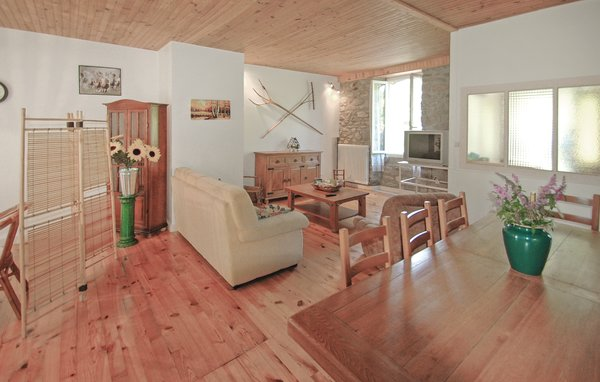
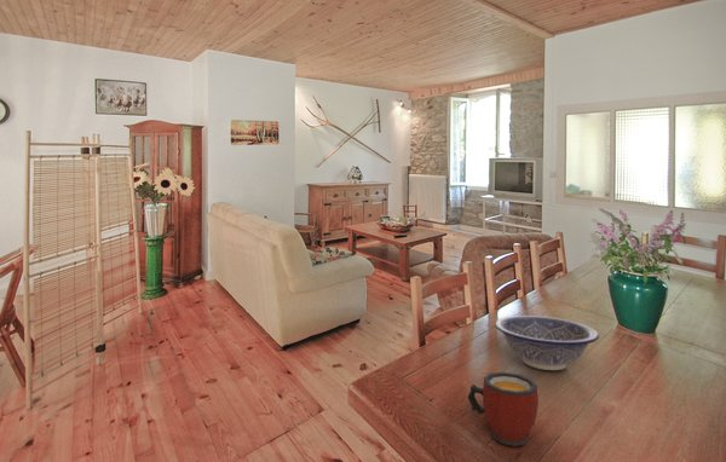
+ mug [467,371,540,447]
+ decorative bowl [494,314,600,371]
